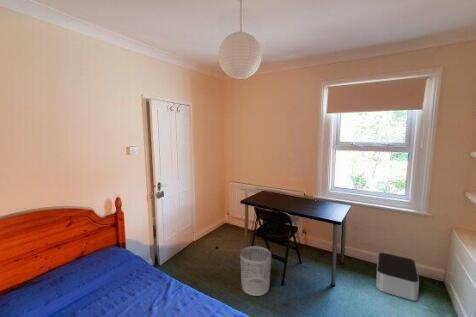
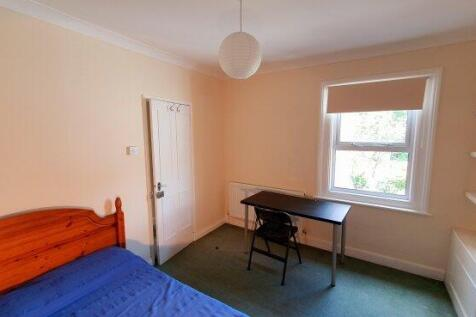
- storage bin [375,251,420,302]
- waste bin [239,245,272,297]
